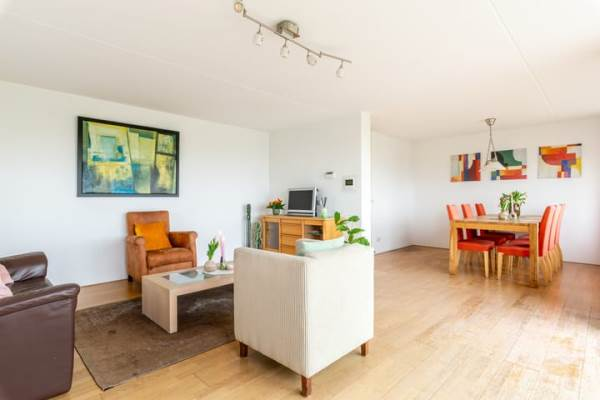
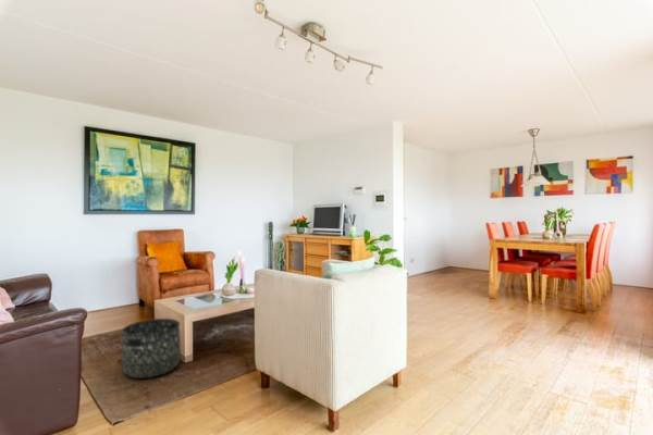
+ basket [121,318,182,380]
